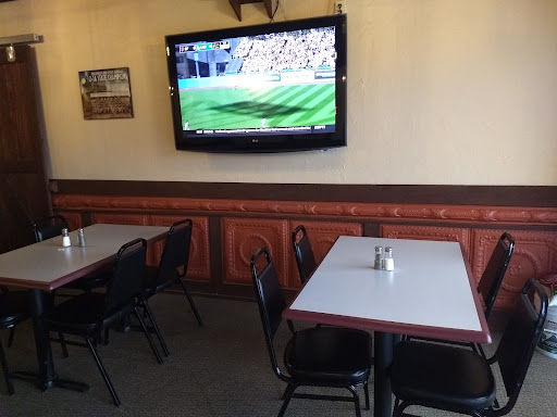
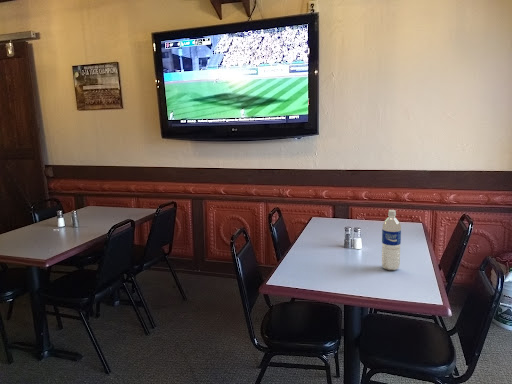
+ water bottle [381,209,402,271]
